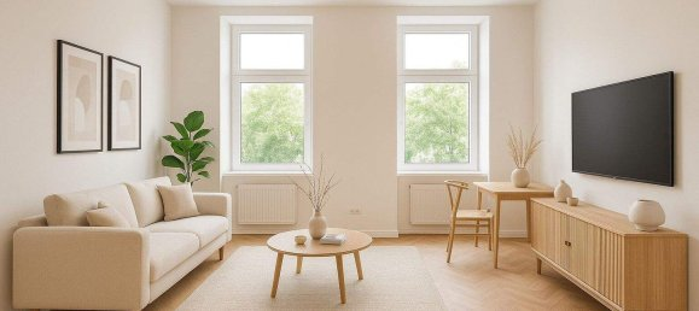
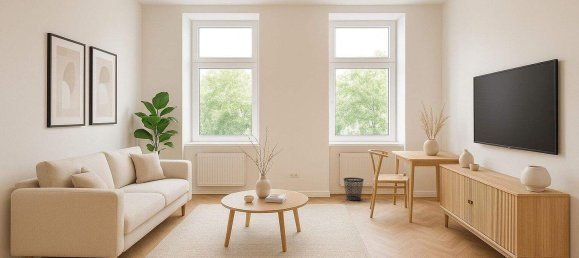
+ wastebasket [343,177,365,202]
